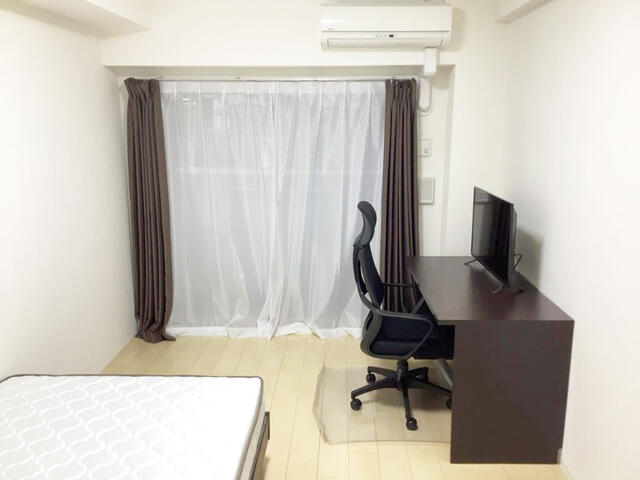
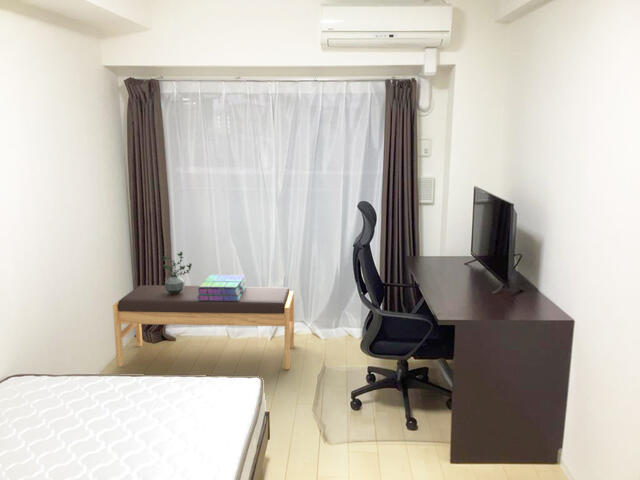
+ bench [112,284,295,370]
+ potted plant [161,250,193,294]
+ stack of books [197,274,247,301]
